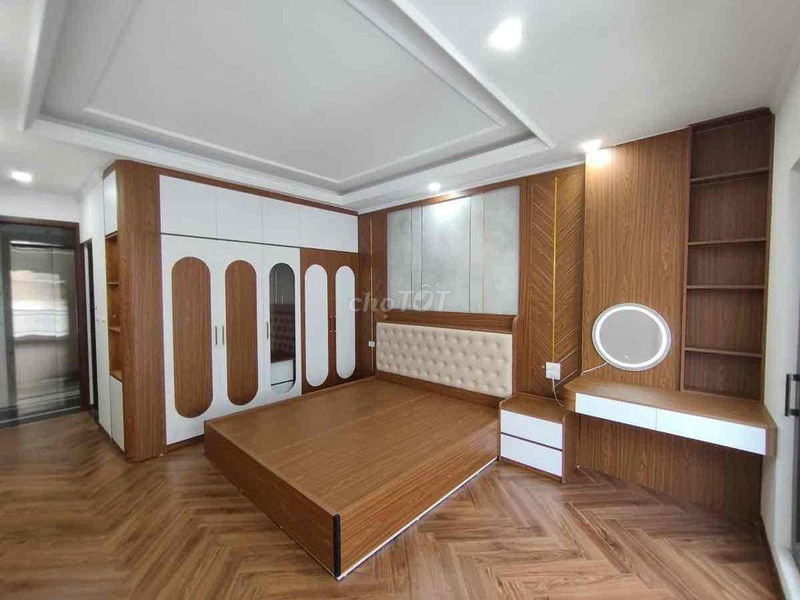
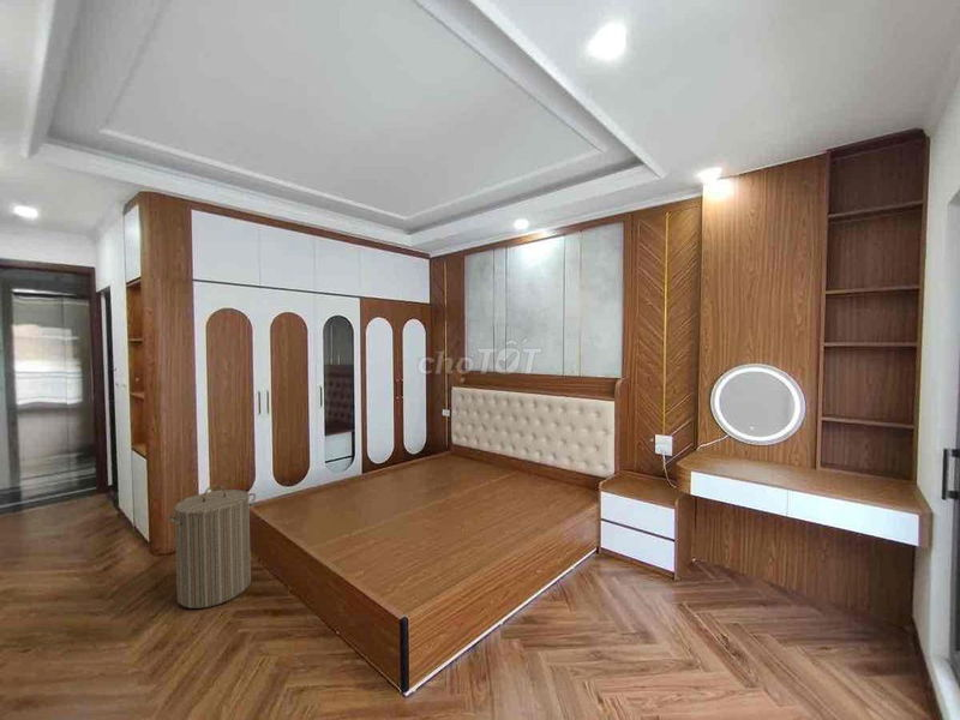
+ laundry hamper [164,484,257,610]
